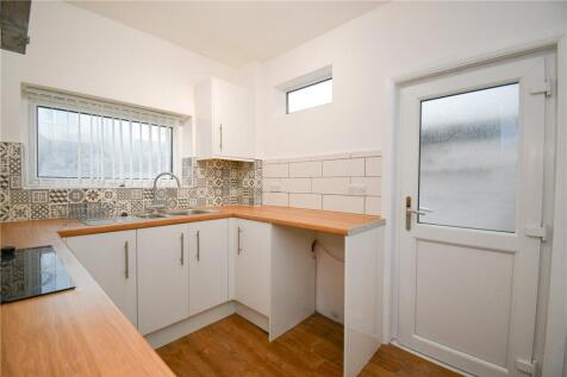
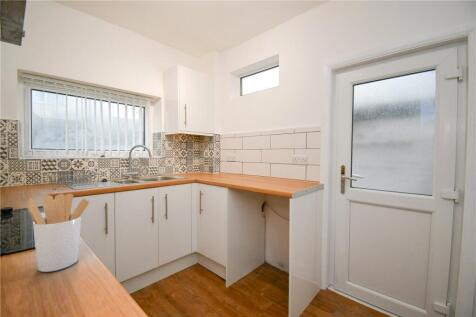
+ utensil holder [25,193,90,273]
